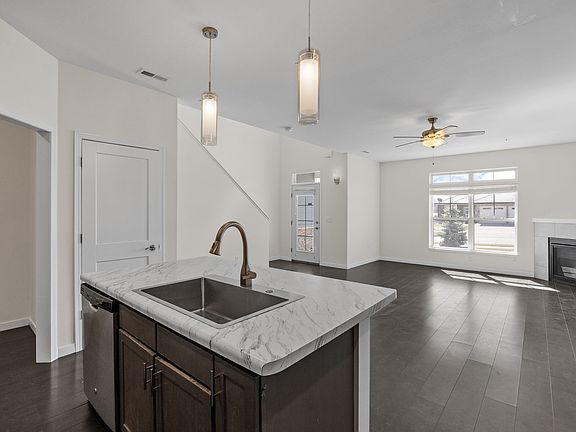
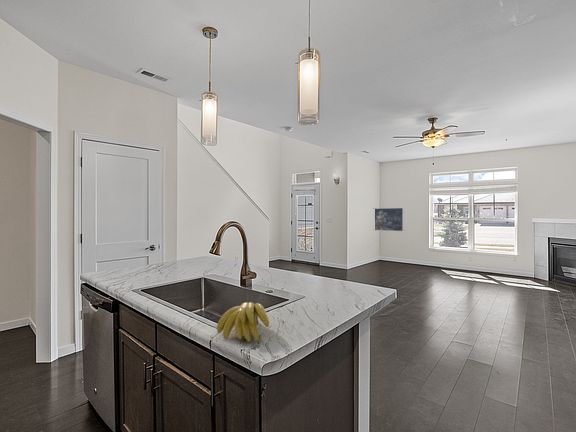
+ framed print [374,207,404,232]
+ banana [216,301,270,343]
